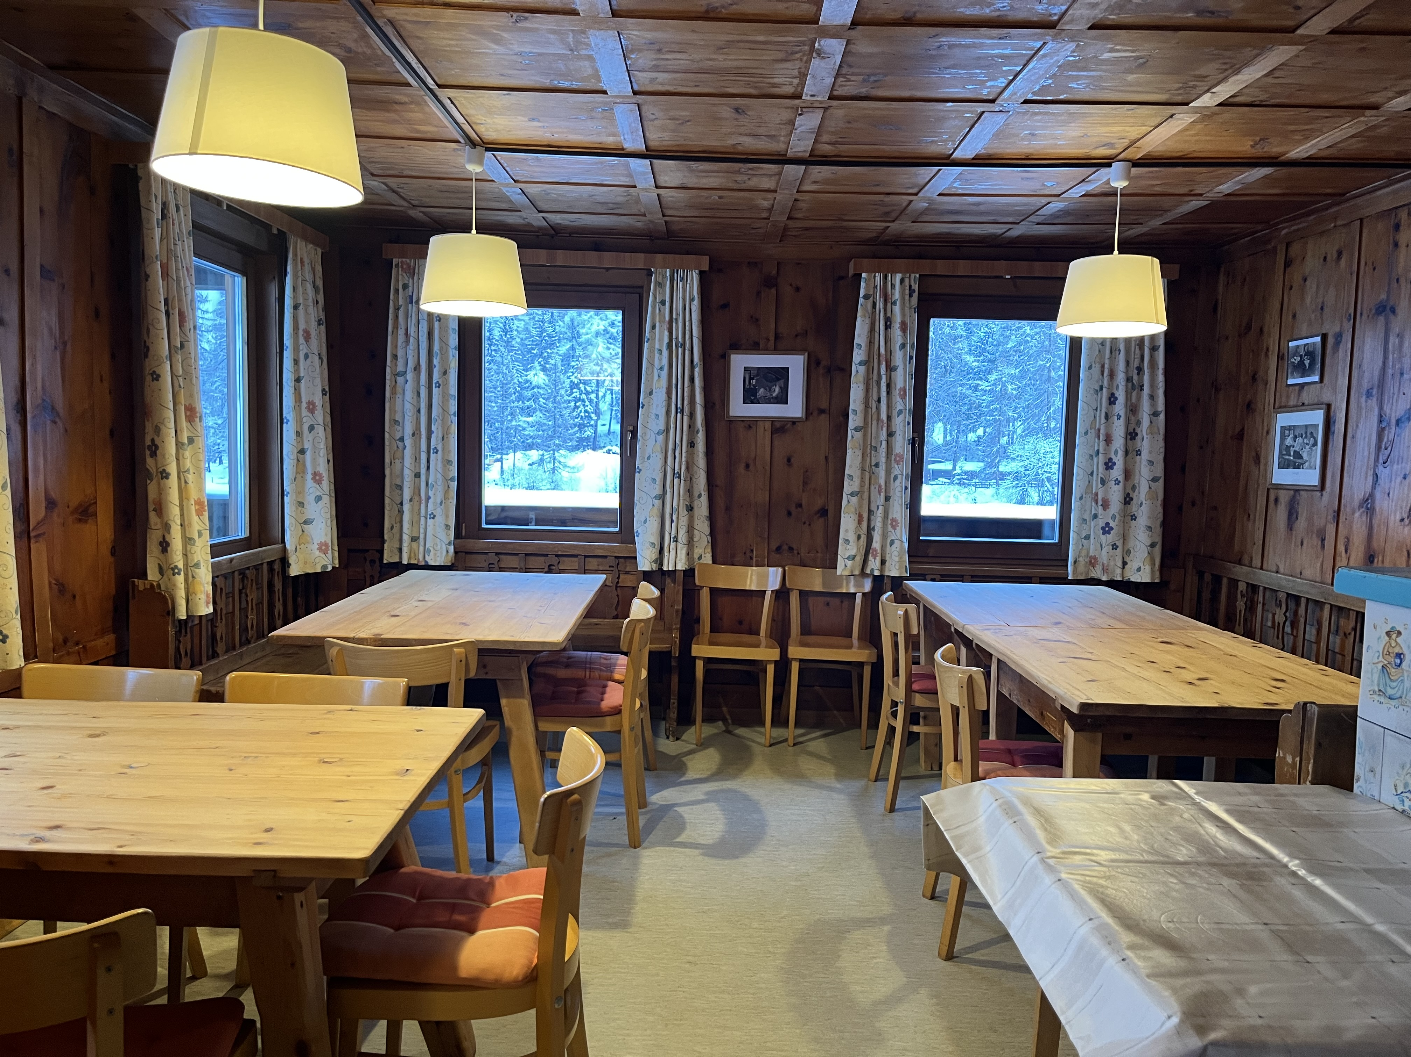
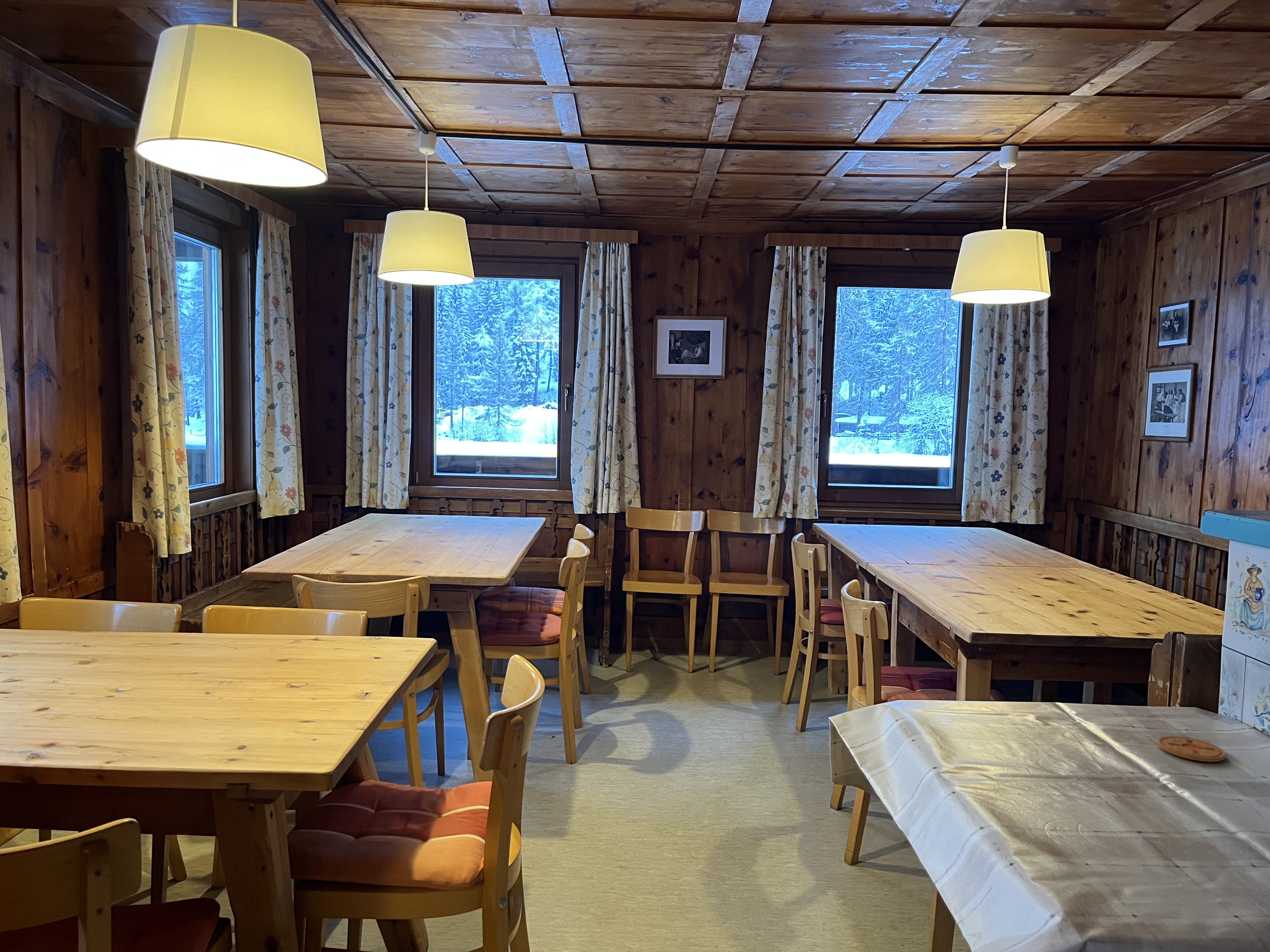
+ coaster [1158,736,1226,762]
